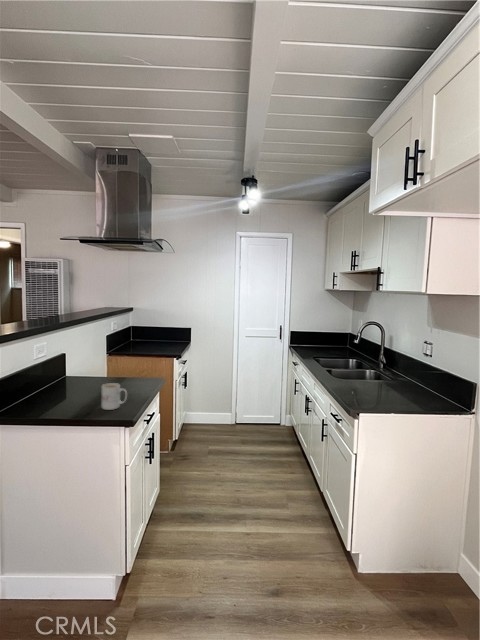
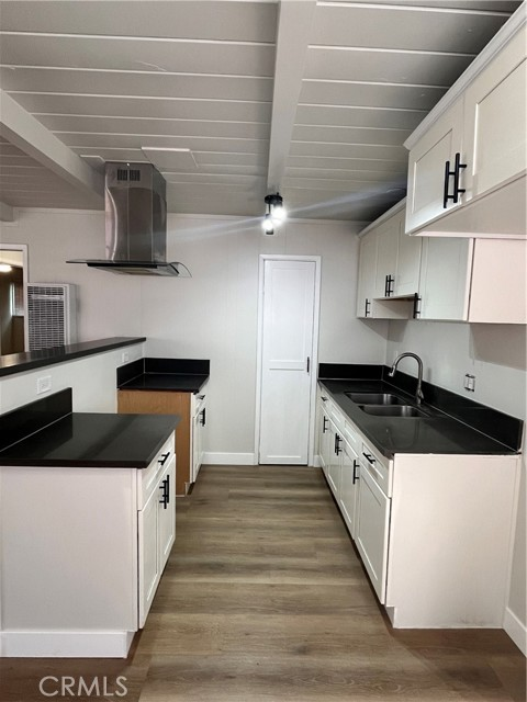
- mug [101,382,128,411]
